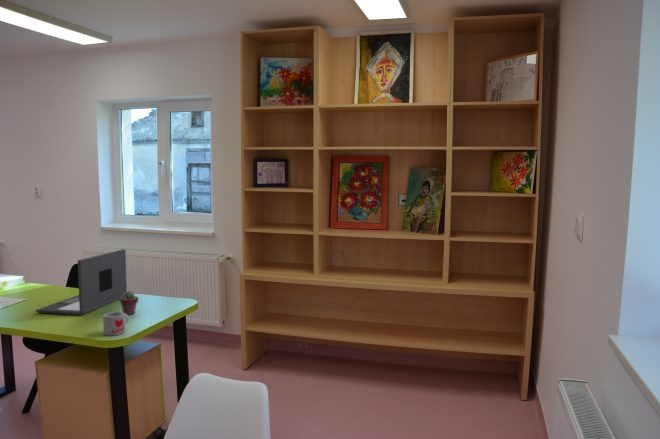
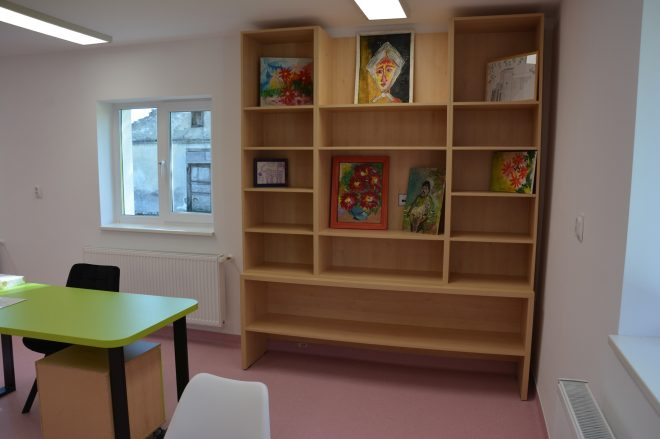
- laptop [35,248,128,316]
- potted succulent [119,290,139,316]
- mug [102,311,130,336]
